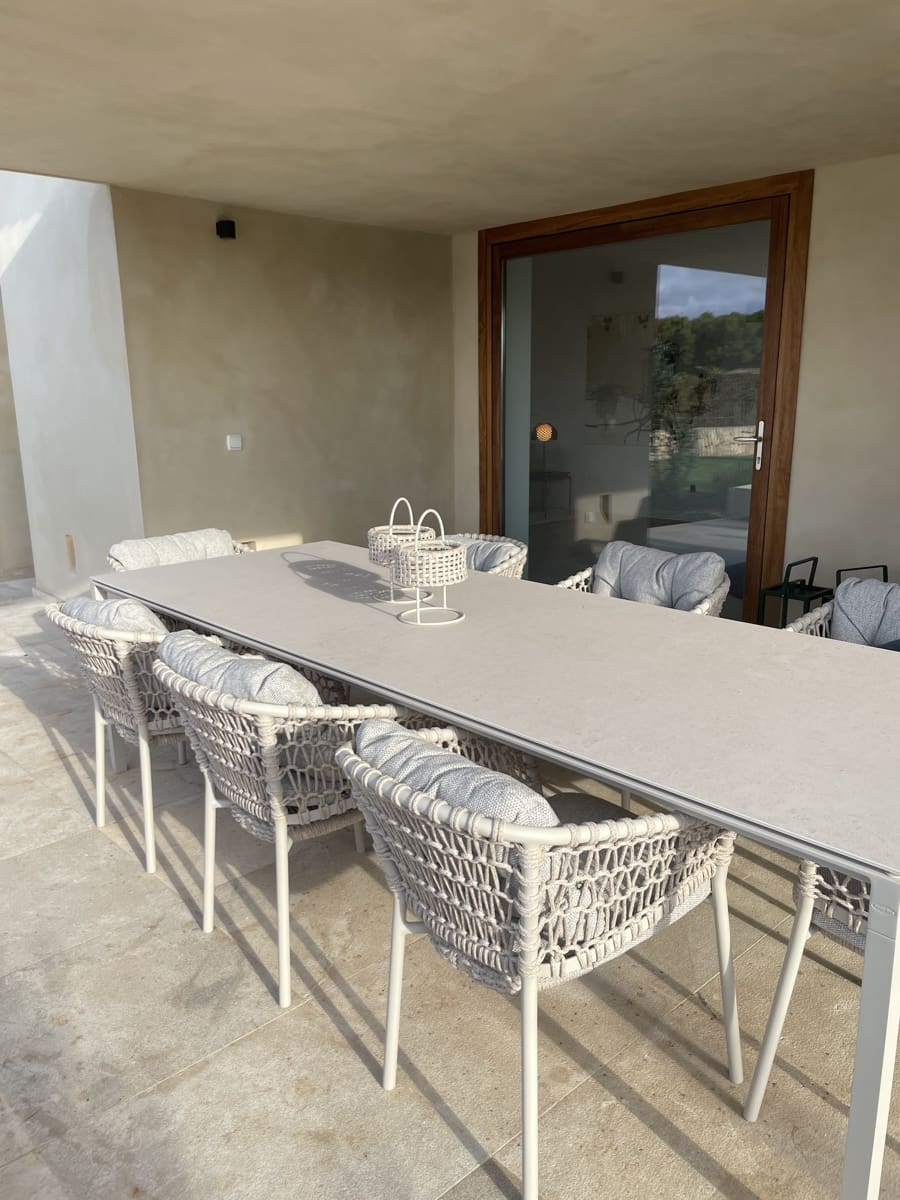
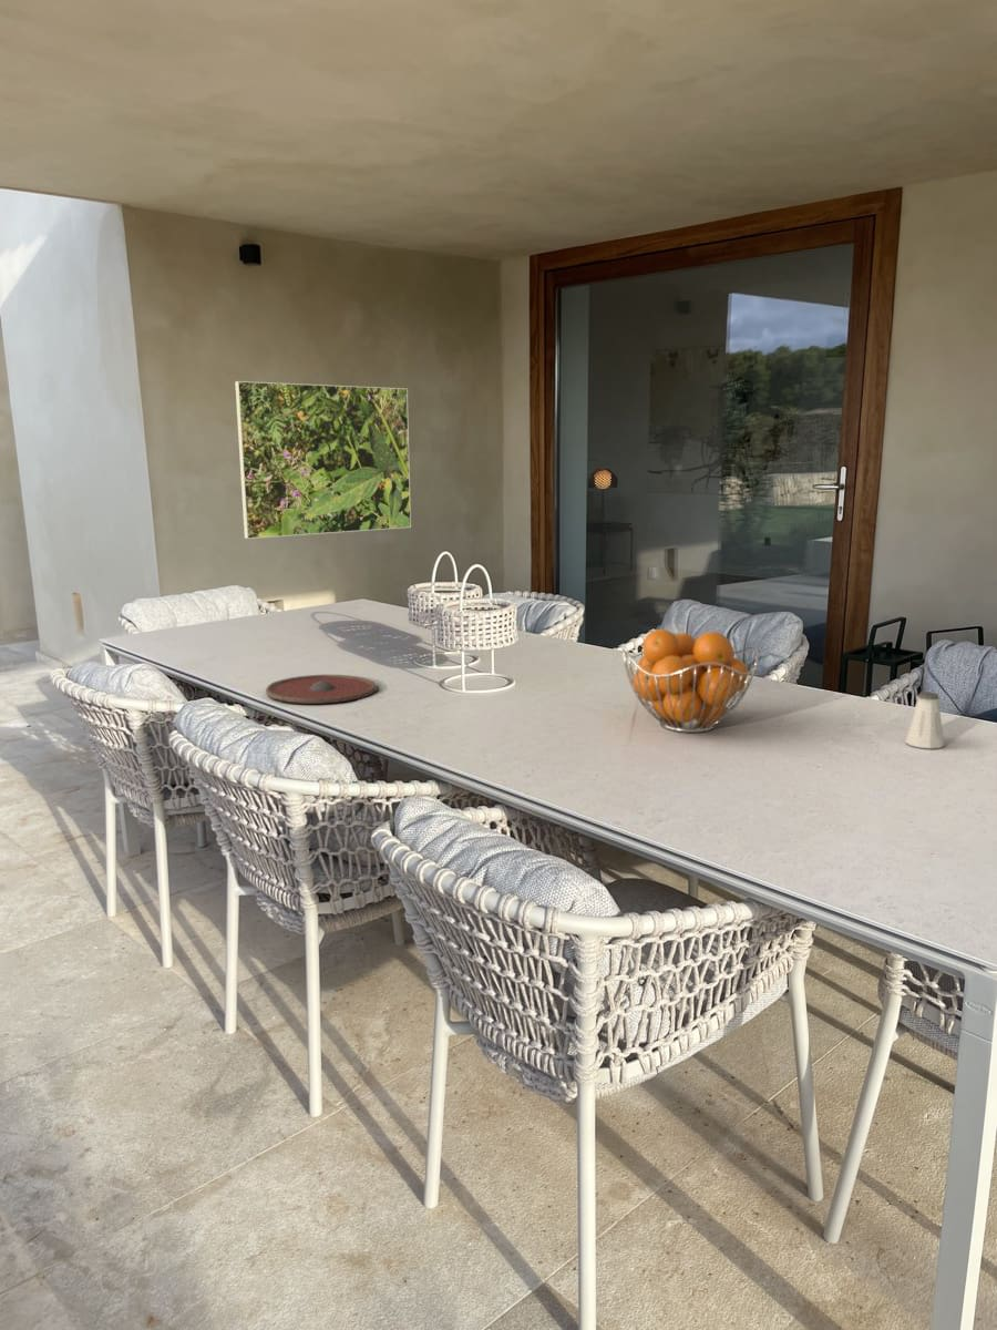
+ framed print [234,380,412,540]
+ fruit basket [621,628,760,734]
+ plate [265,674,379,705]
+ saltshaker [904,690,945,749]
